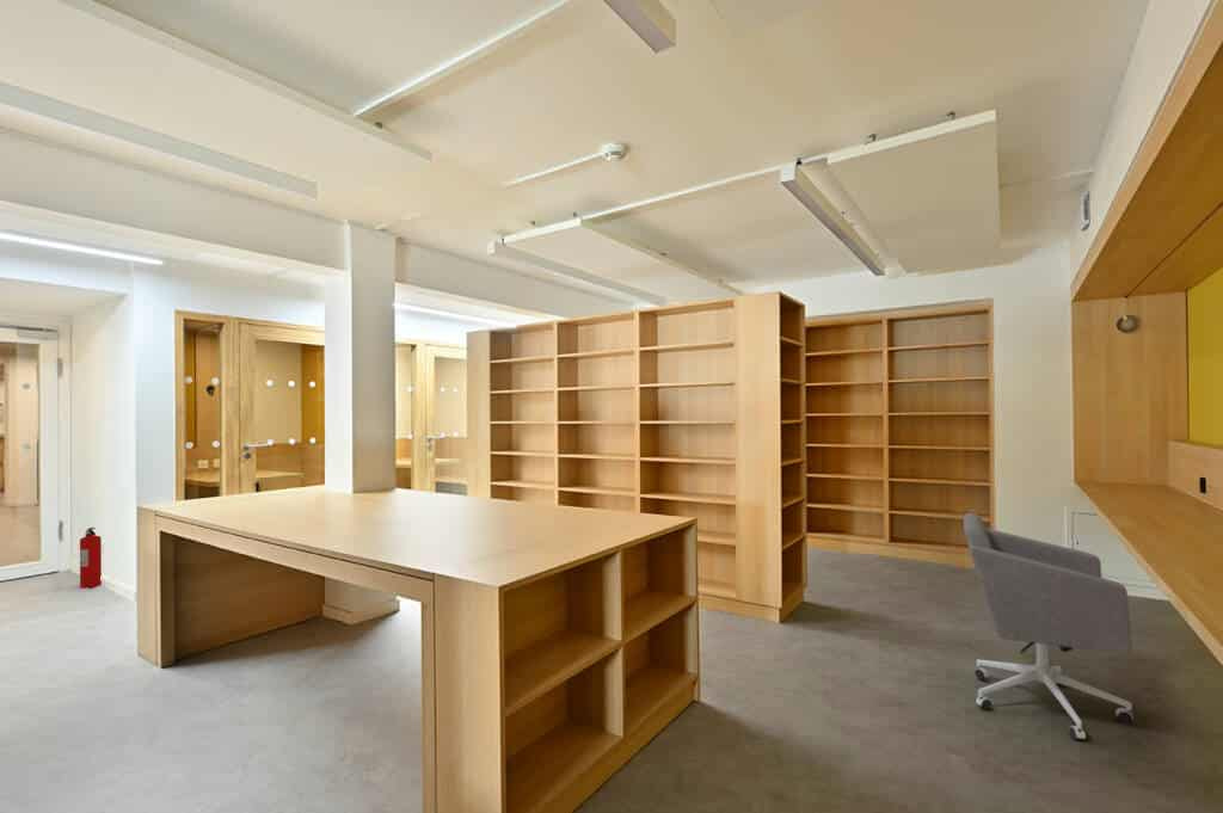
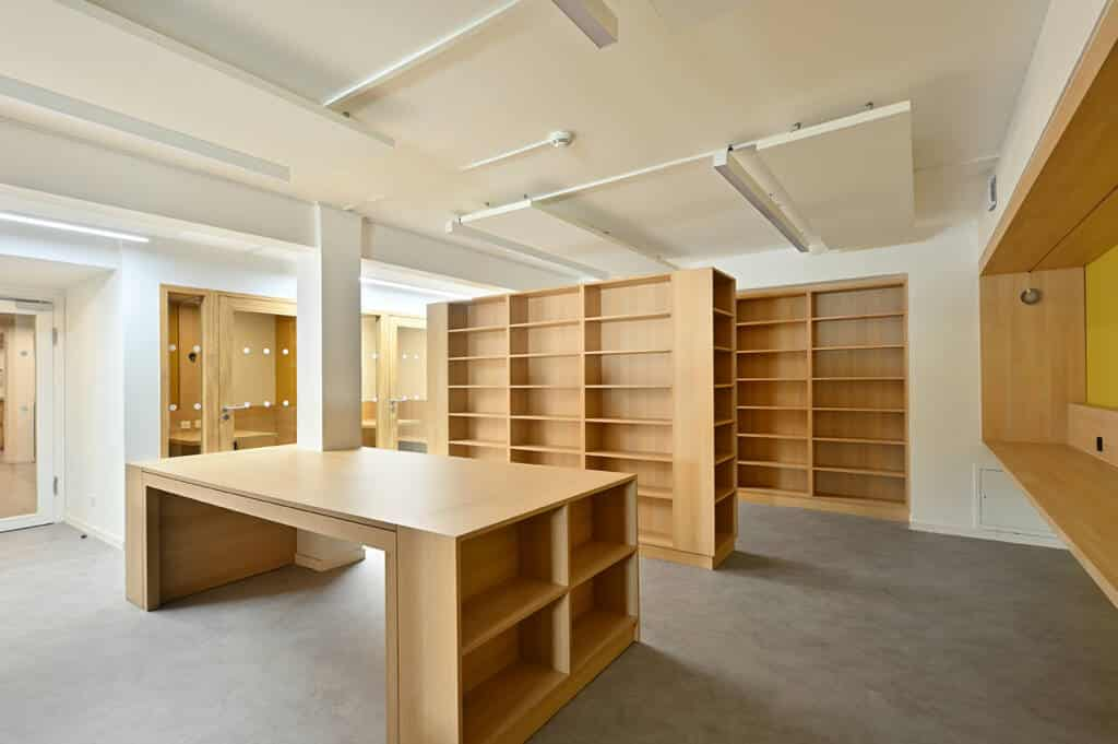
- office chair [963,512,1135,741]
- fire extinguisher [79,526,103,590]
